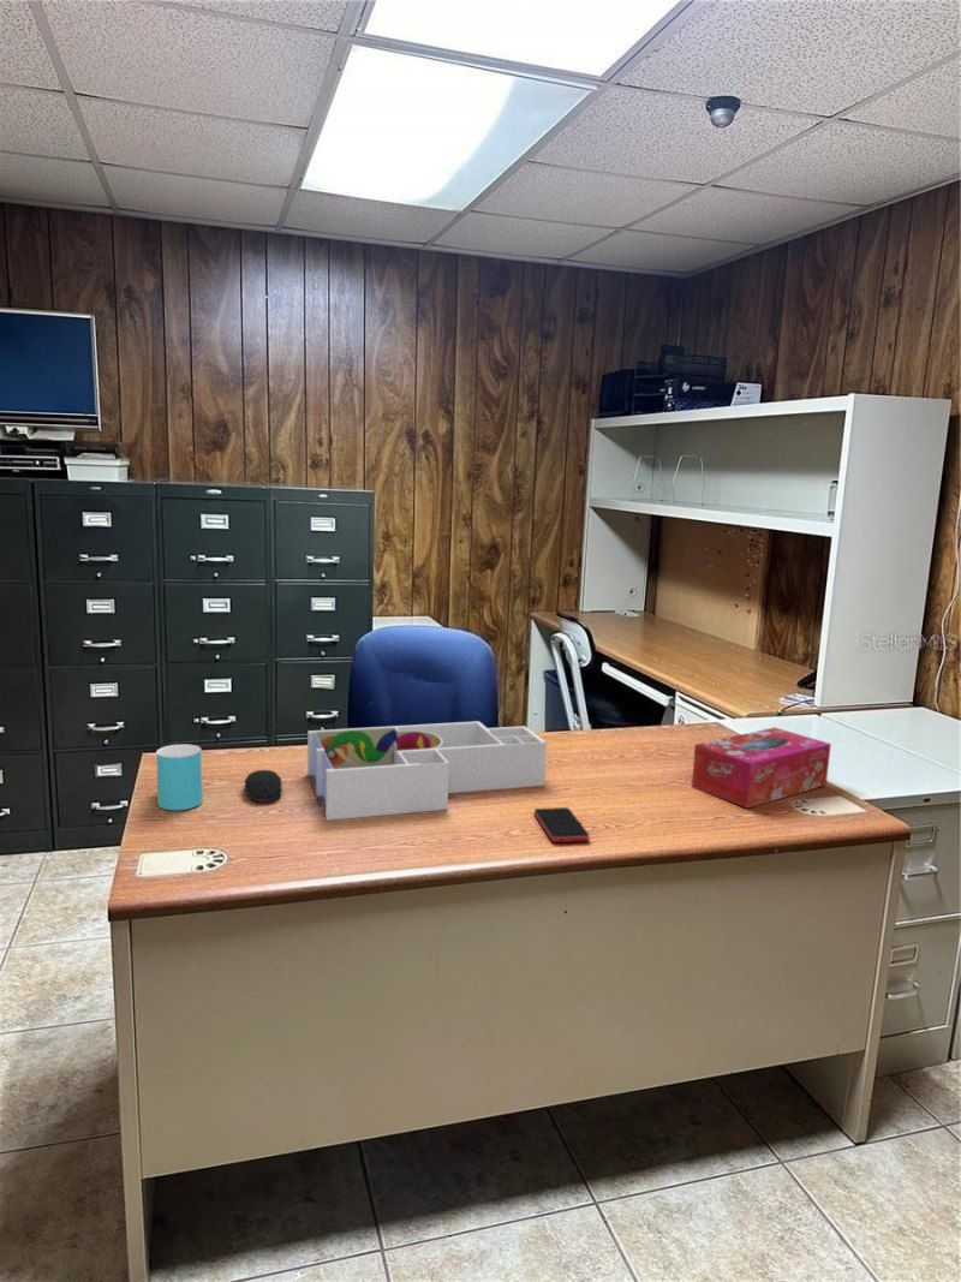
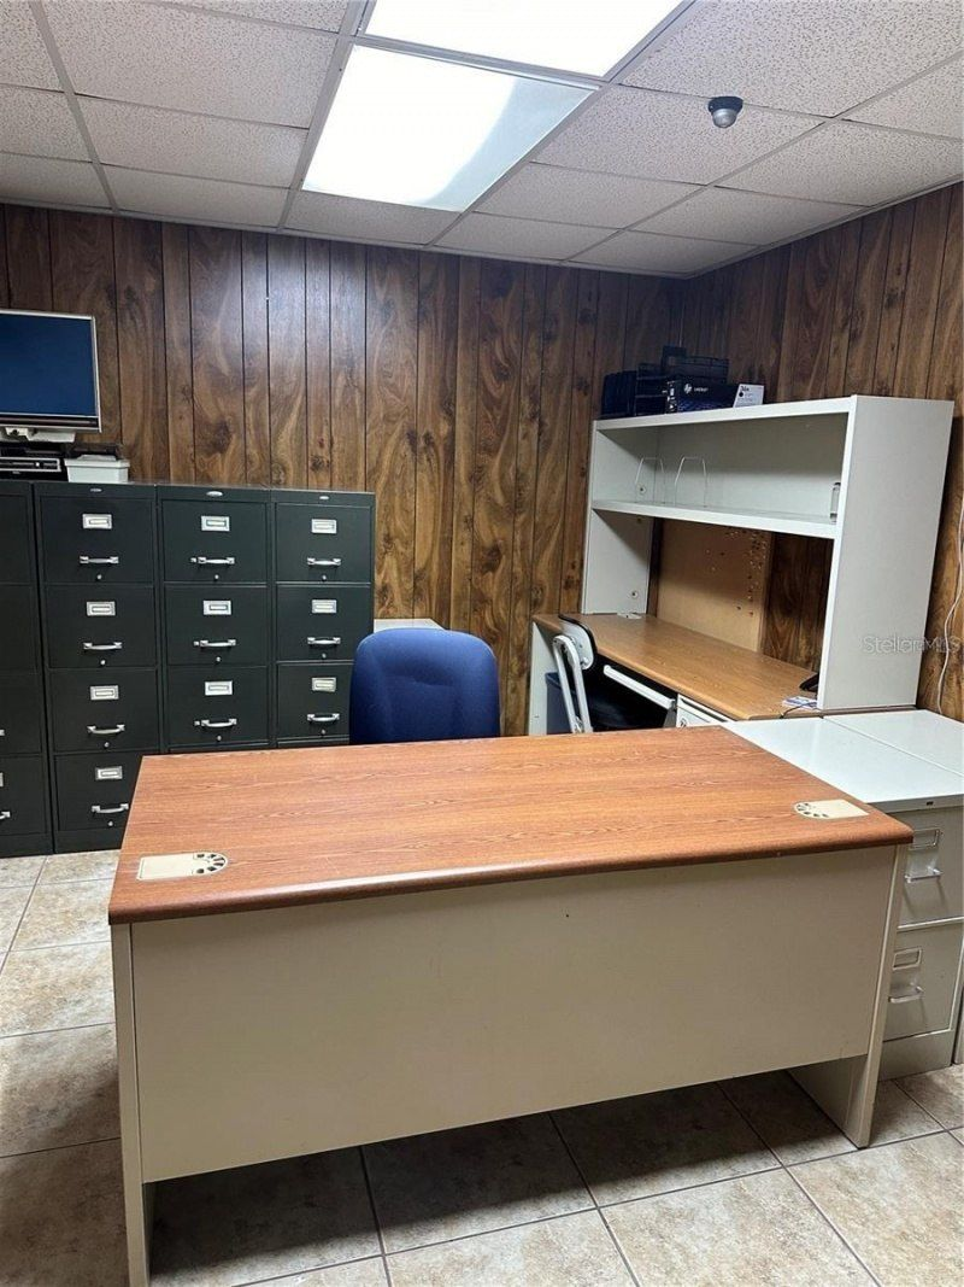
- computer mouse [244,769,283,804]
- tissue box [691,727,832,810]
- cup [155,744,203,811]
- desk organizer [306,720,548,822]
- smartphone [533,806,590,843]
